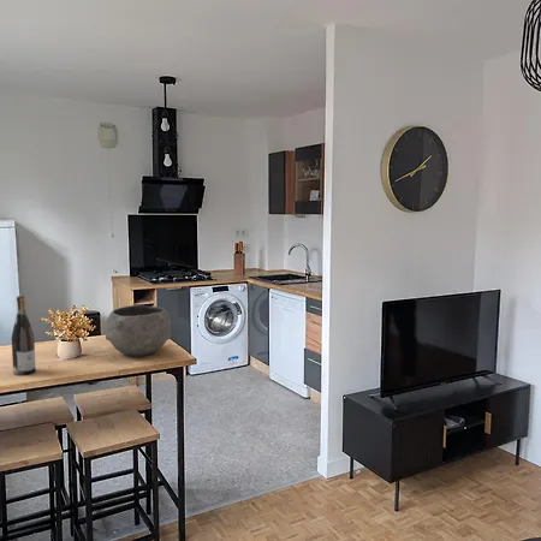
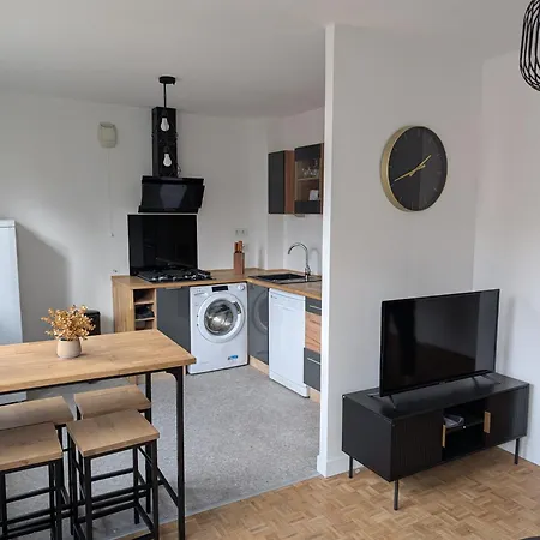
- bowl [105,304,172,357]
- wine bottle [11,295,37,376]
